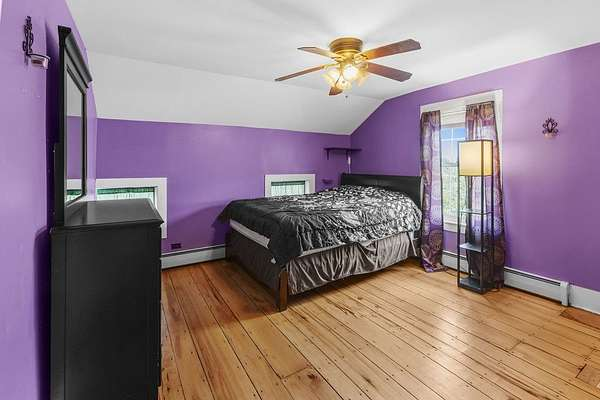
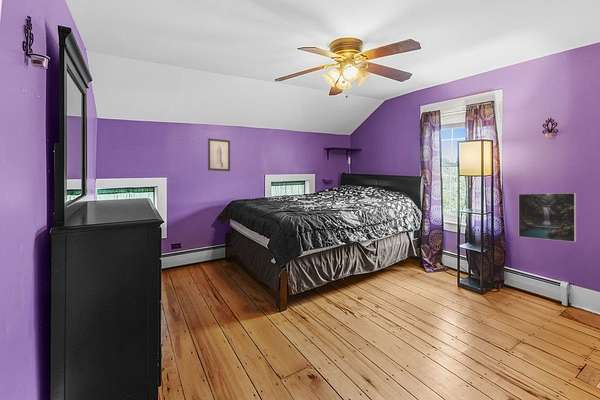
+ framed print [517,192,577,243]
+ wall art [207,137,231,172]
